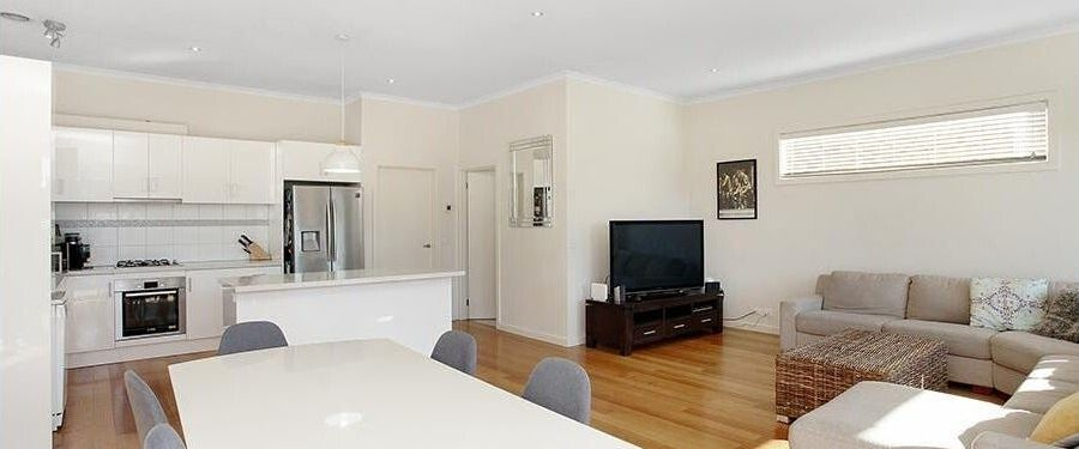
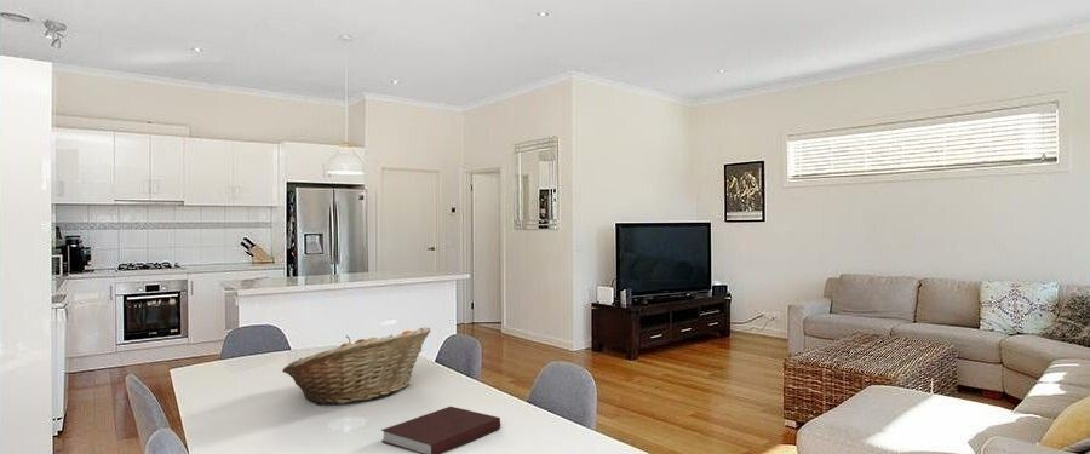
+ notebook [380,406,501,454]
+ fruit basket [281,326,432,406]
